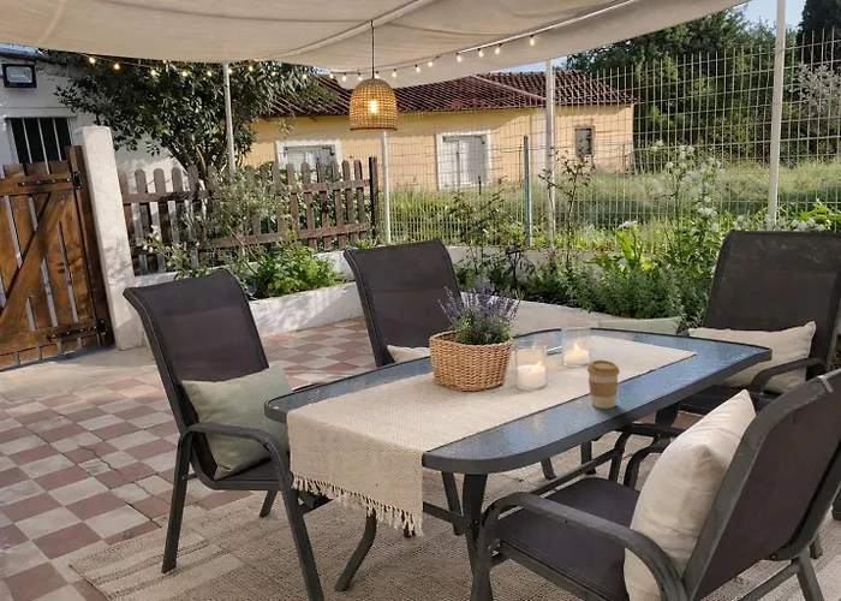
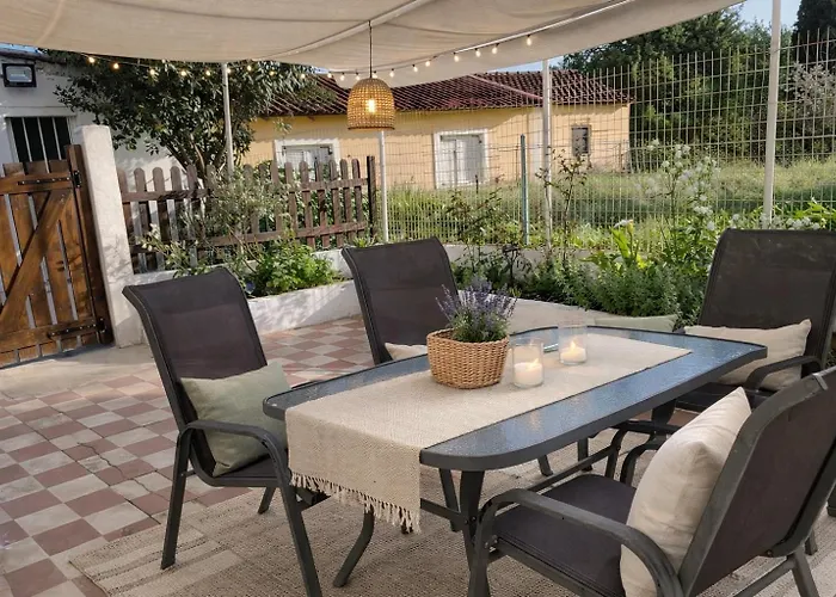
- coffee cup [586,359,621,410]
